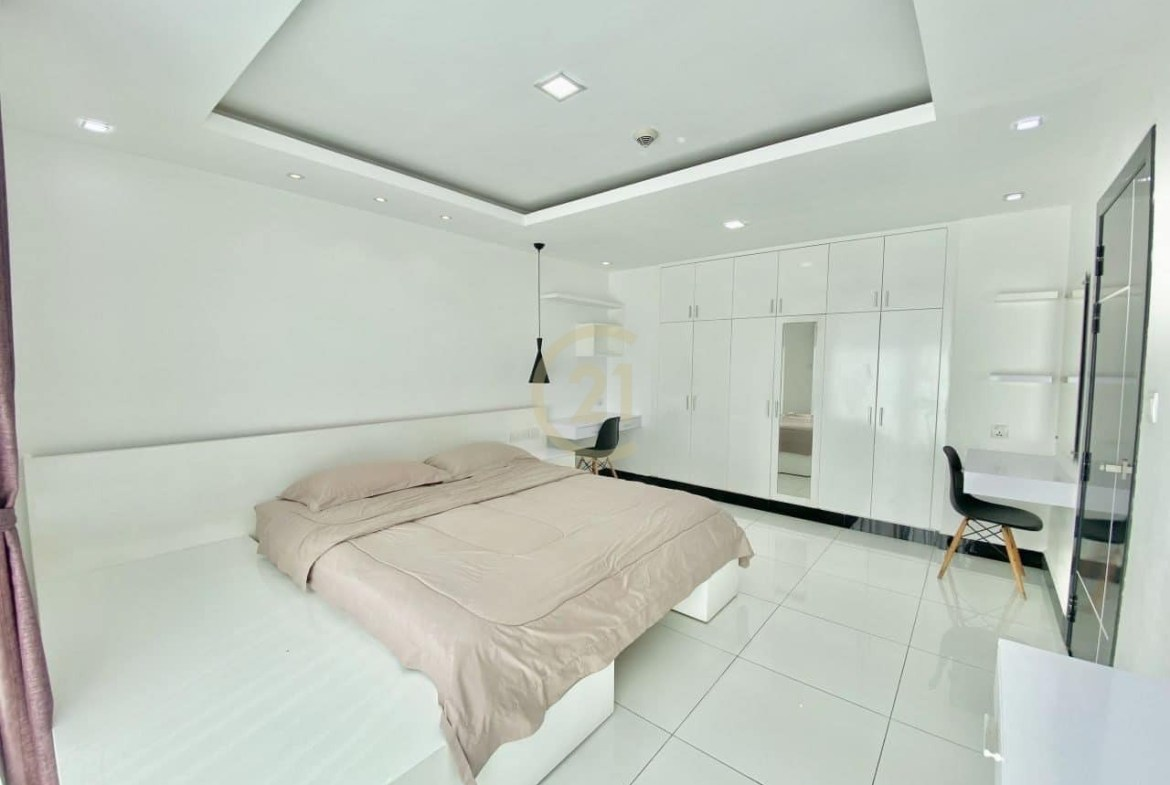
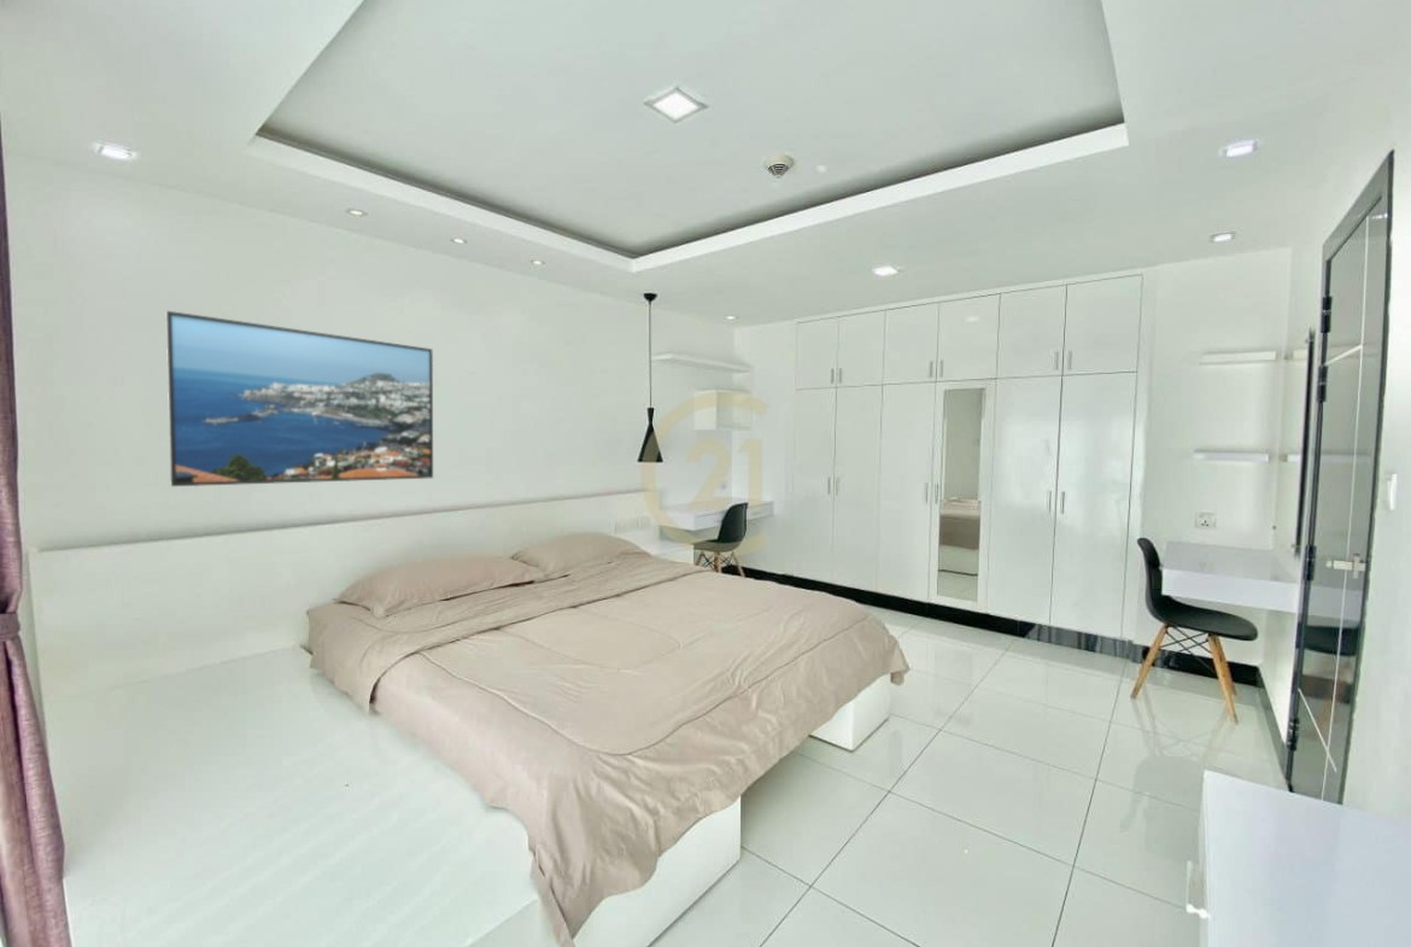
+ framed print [165,310,434,487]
